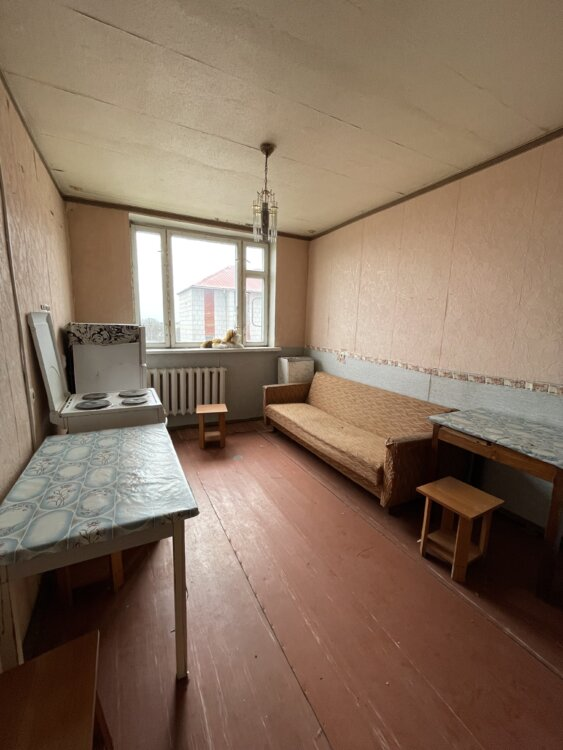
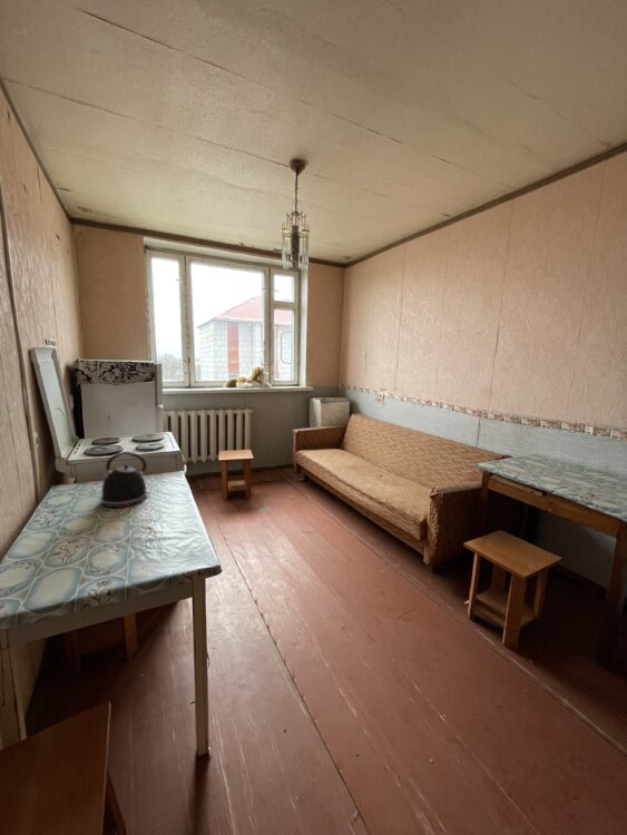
+ kettle [96,451,151,509]
